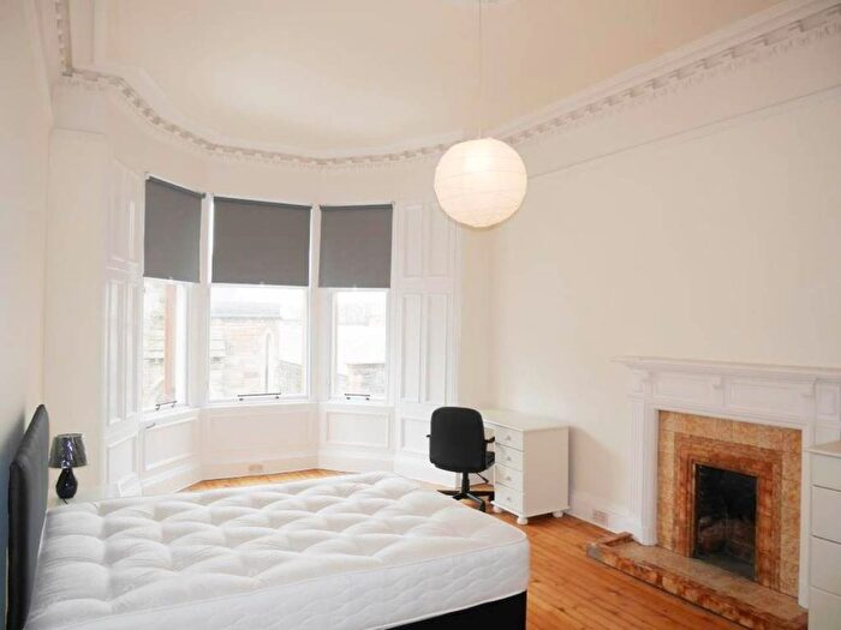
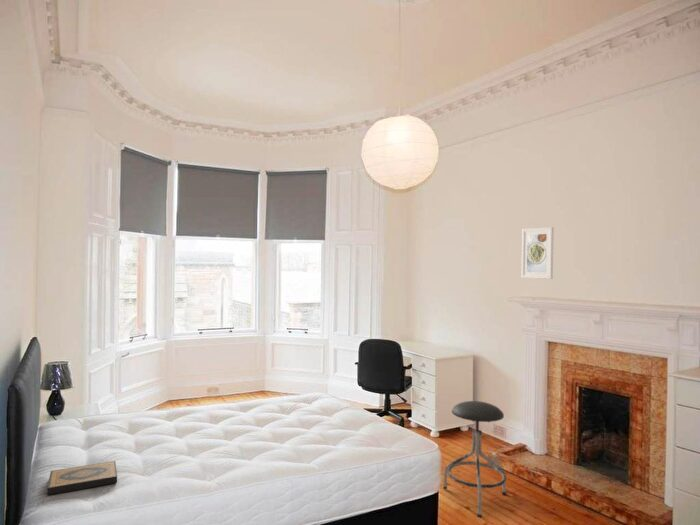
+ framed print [520,226,555,280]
+ hardback book [46,460,118,496]
+ stool [442,400,507,519]
